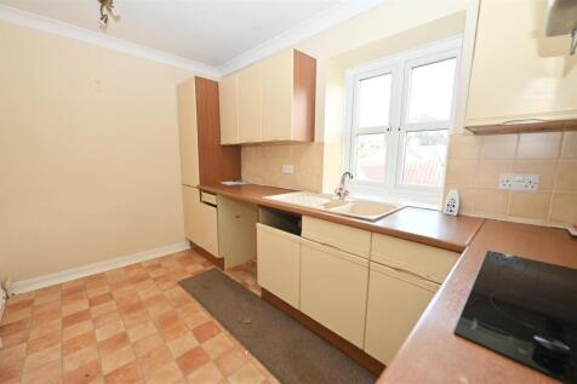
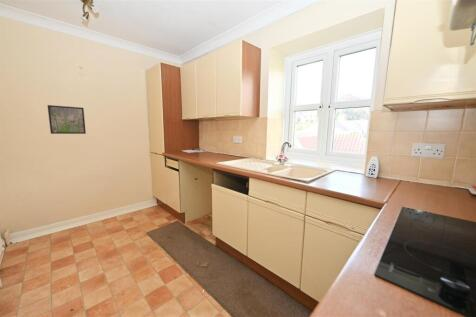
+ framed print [47,104,87,135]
